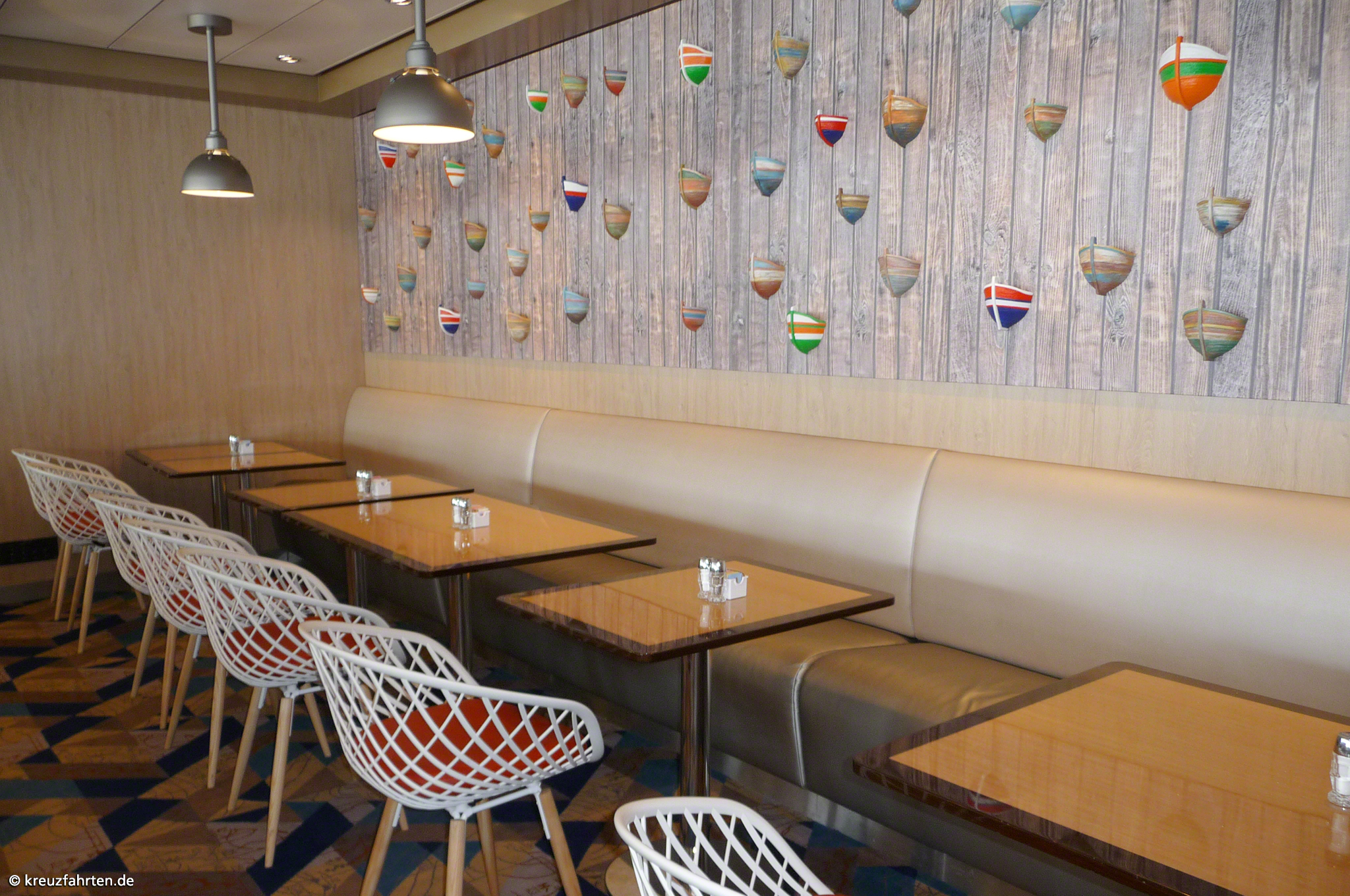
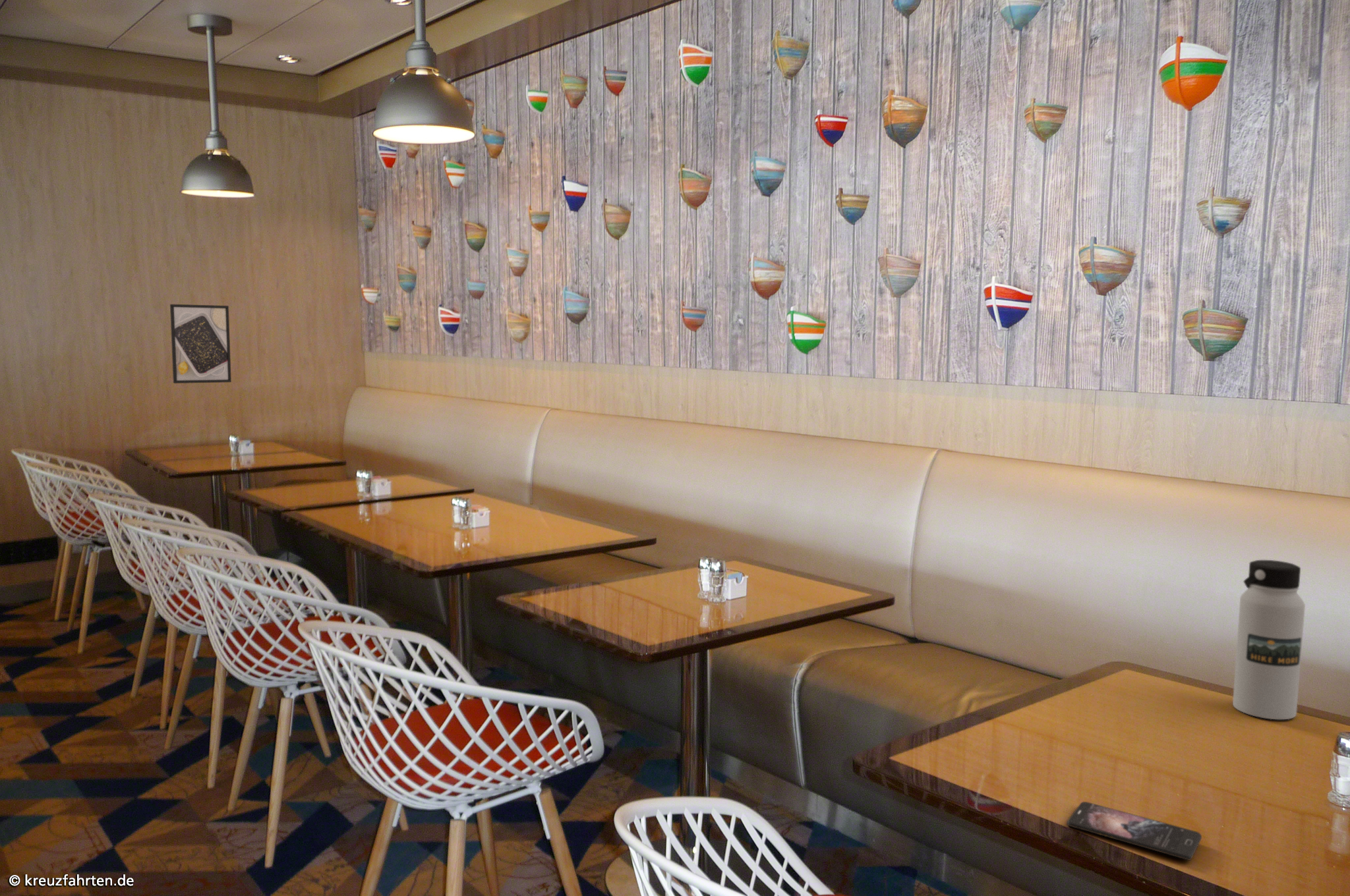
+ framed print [169,304,232,384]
+ water bottle [1232,559,1306,720]
+ smartphone [1066,801,1202,861]
